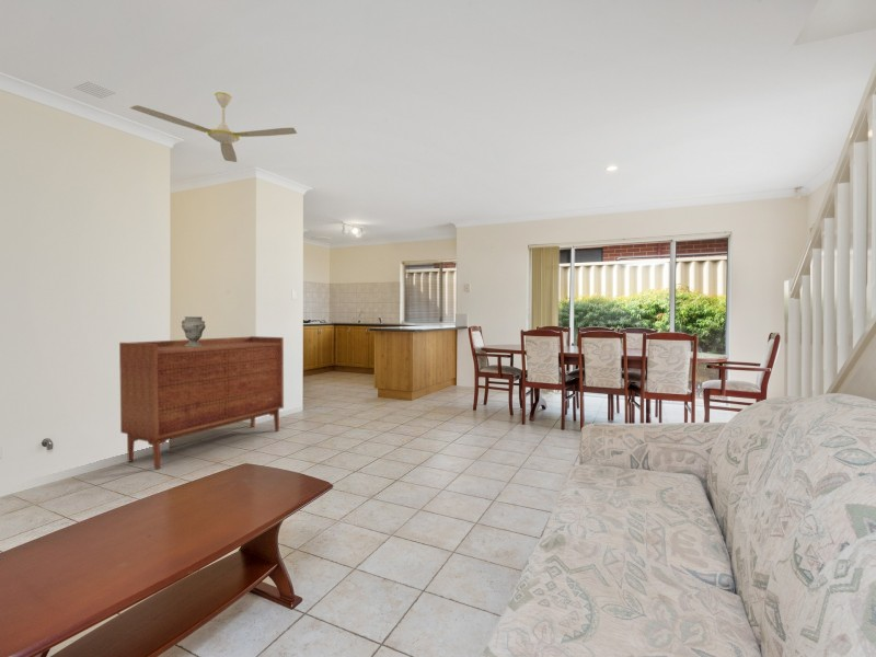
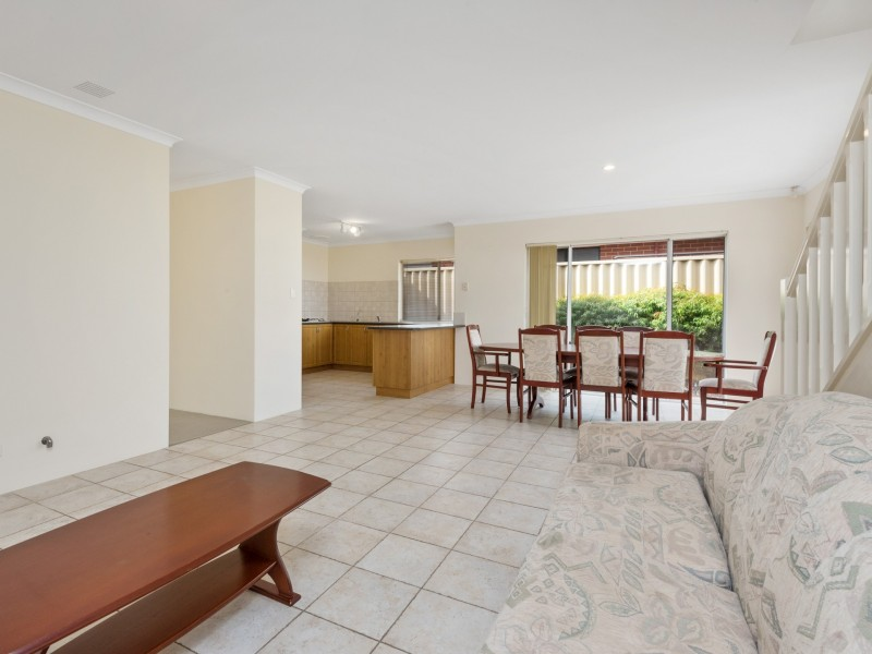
- decorative vase [181,315,207,347]
- sideboard [118,335,285,470]
- ceiling fan [129,91,298,163]
